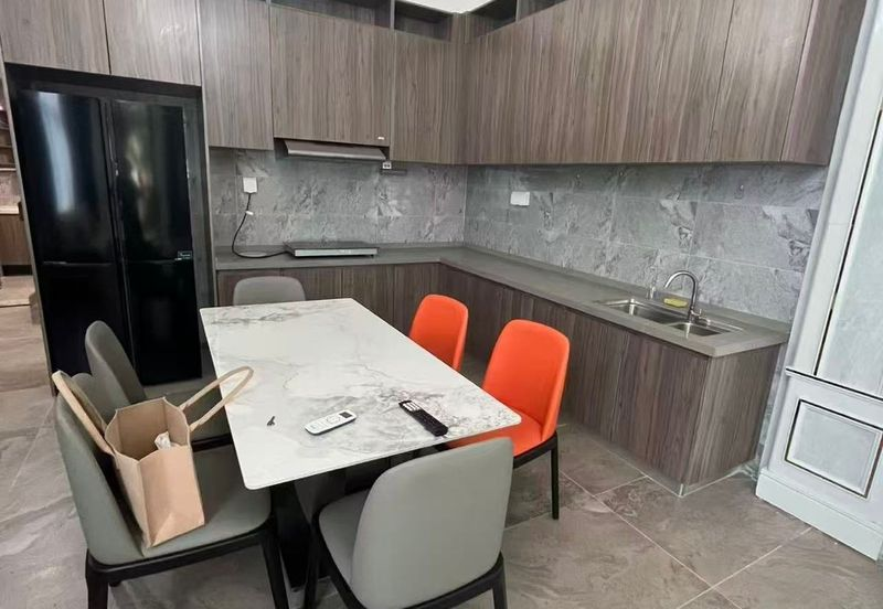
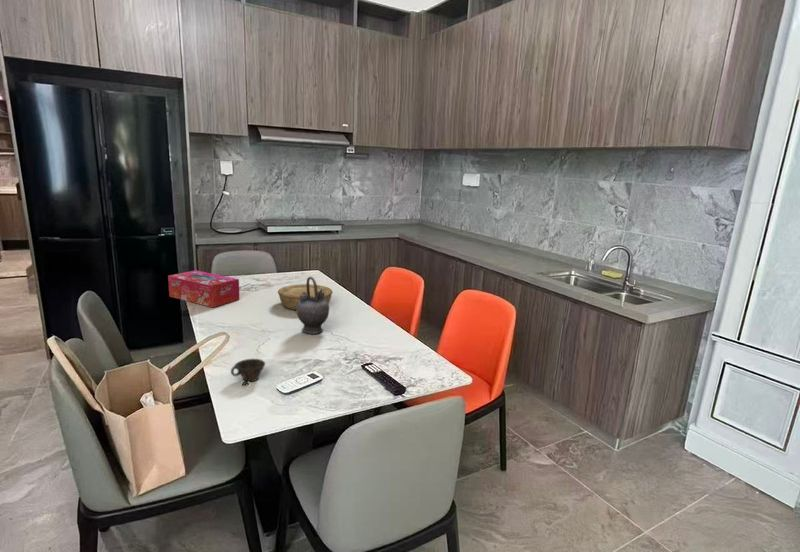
+ bowl [277,283,334,311]
+ tissue box [167,270,240,308]
+ cup [230,358,266,382]
+ teapot [296,276,330,335]
